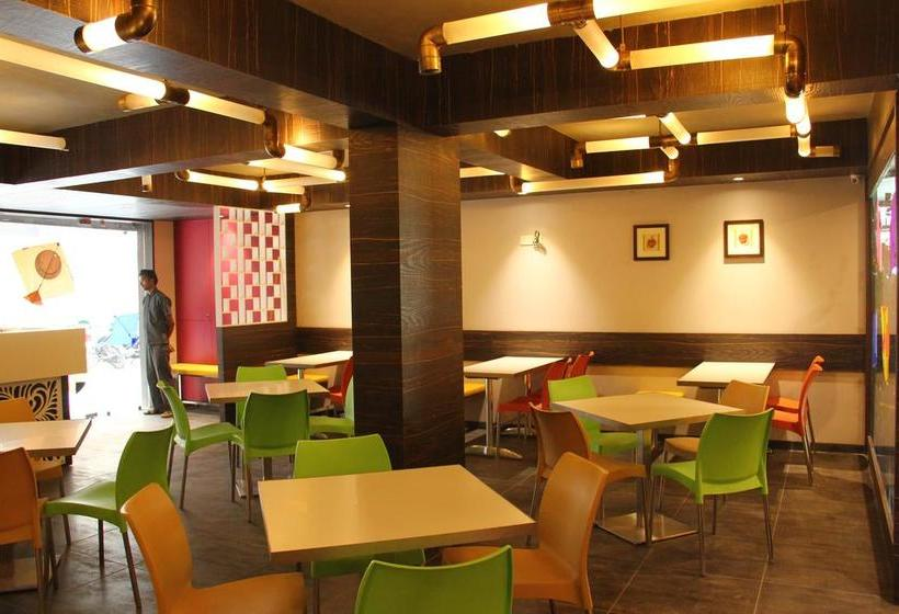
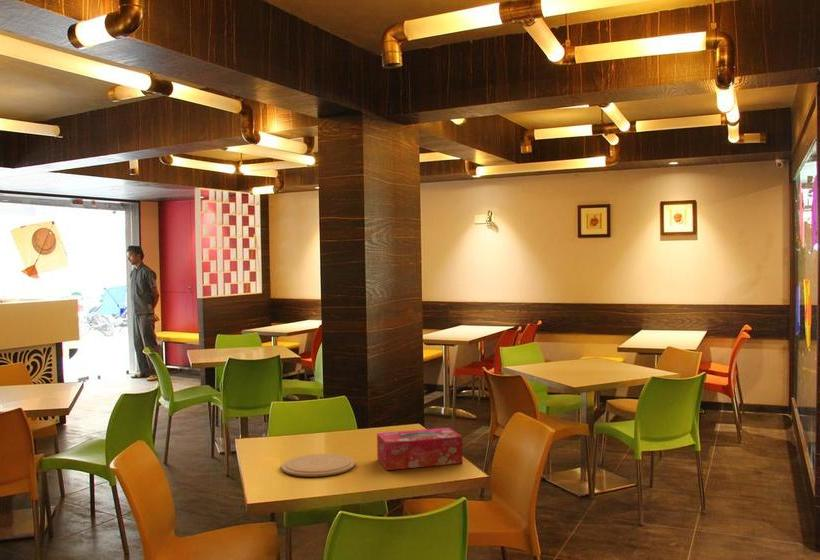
+ tissue box [376,426,464,471]
+ plate [280,453,356,478]
